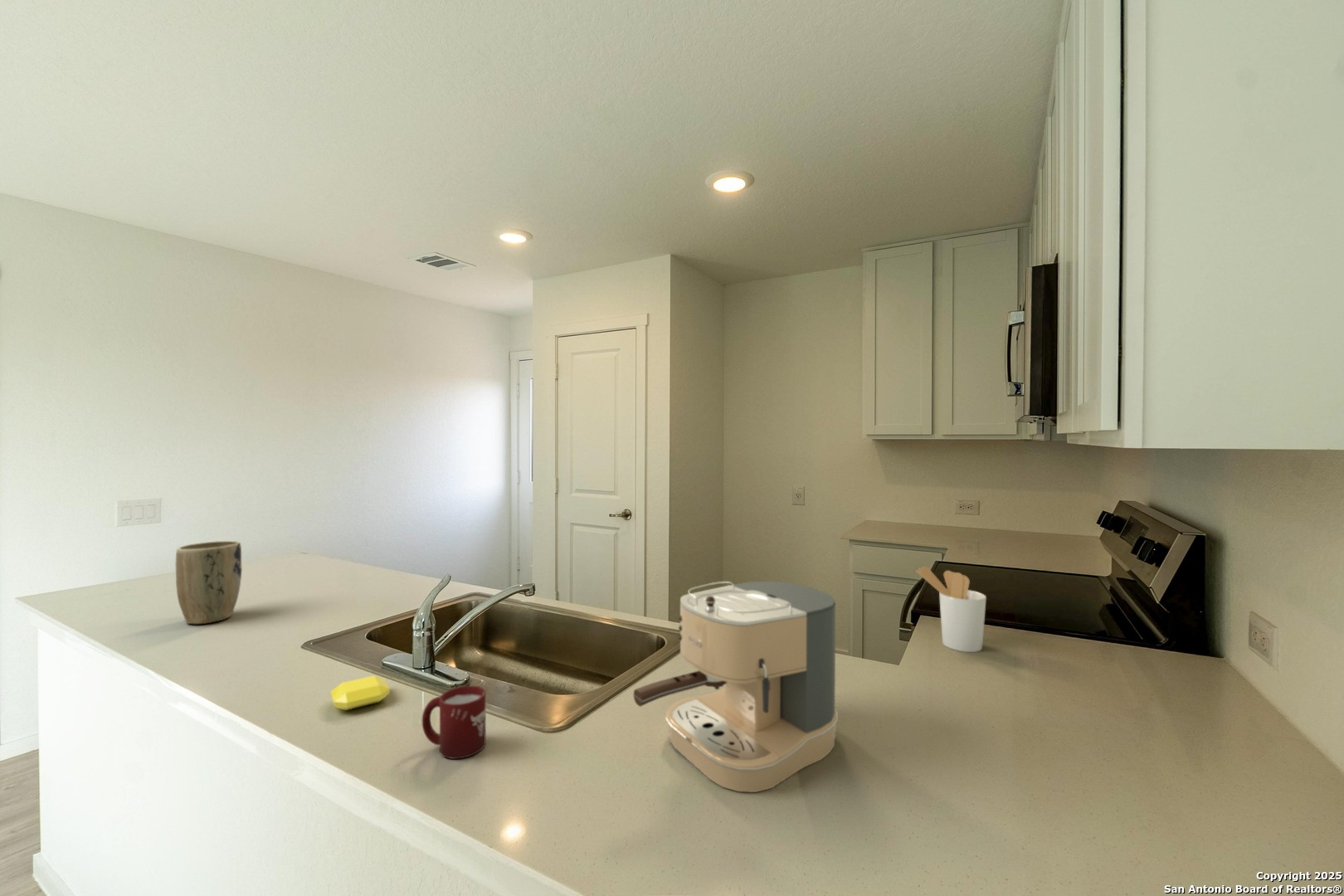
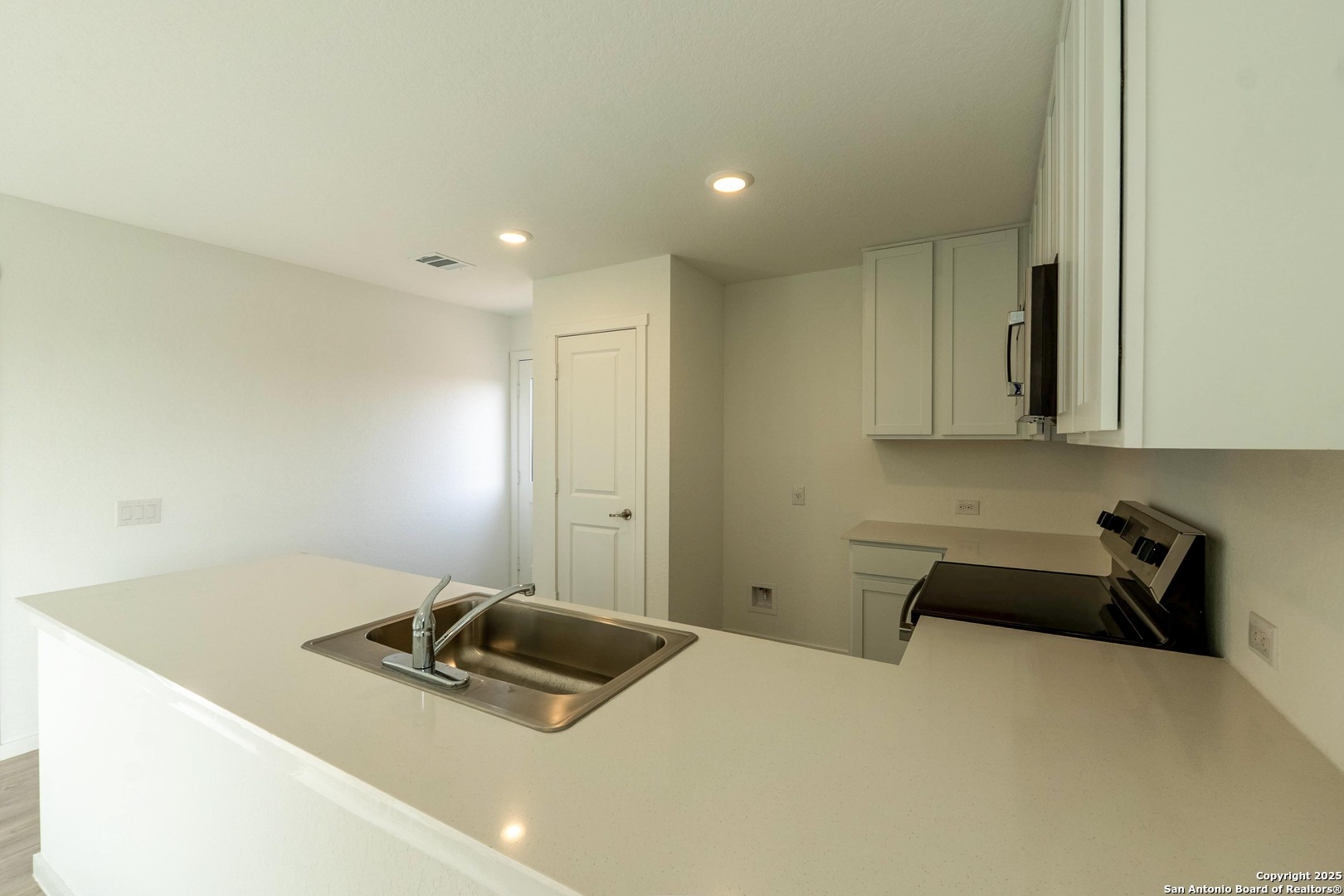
- coffee maker [632,581,839,793]
- cup [421,685,487,760]
- plant pot [174,540,243,625]
- utensil holder [915,565,987,653]
- soap bar [330,674,391,711]
